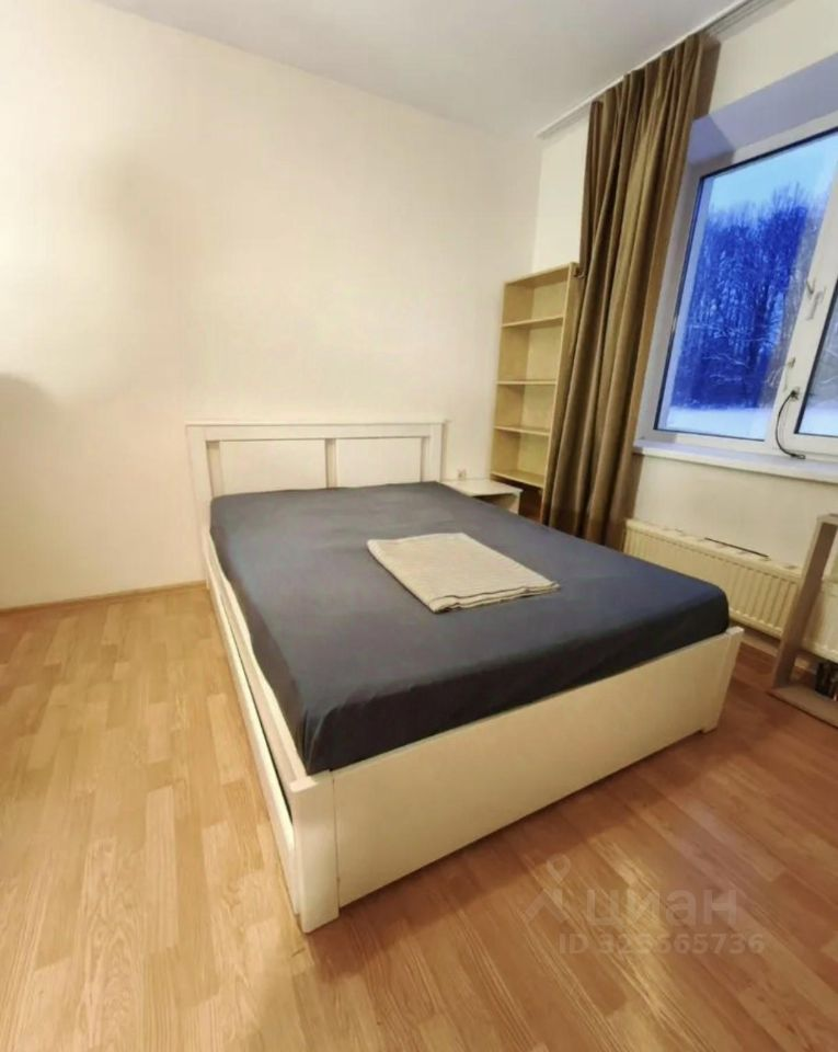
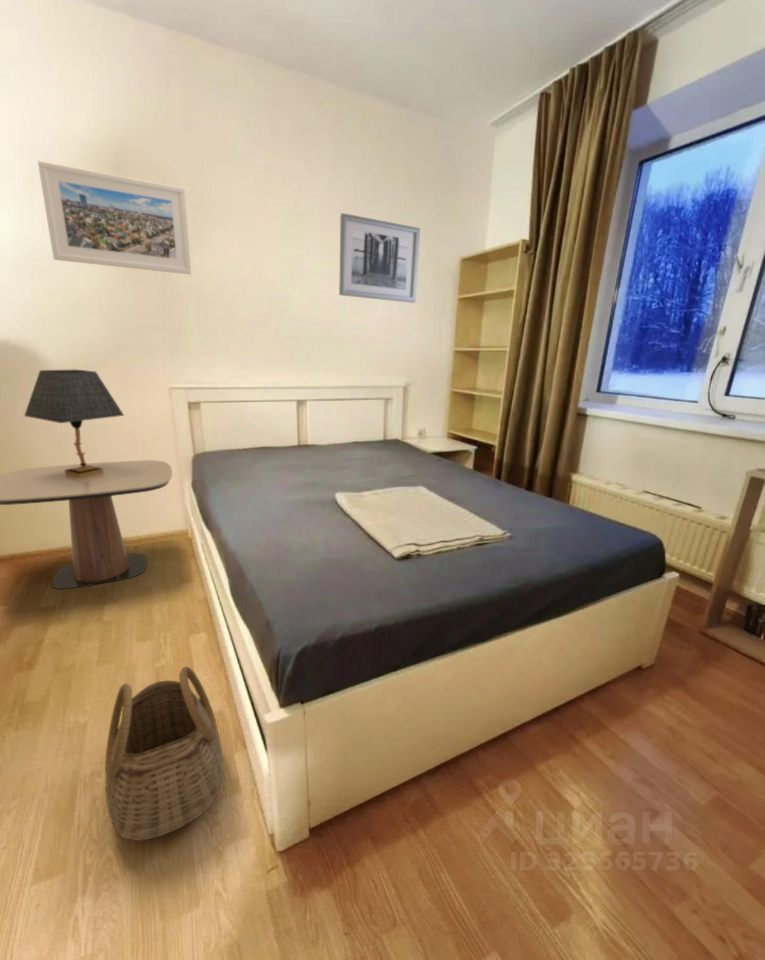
+ wall art [338,212,421,304]
+ table lamp [23,368,125,479]
+ side table [0,459,173,590]
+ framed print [37,160,192,275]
+ basket [104,665,224,842]
